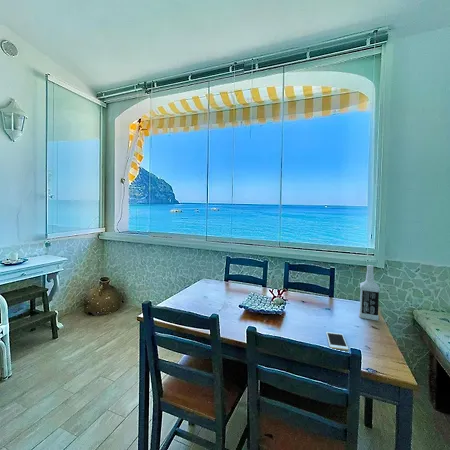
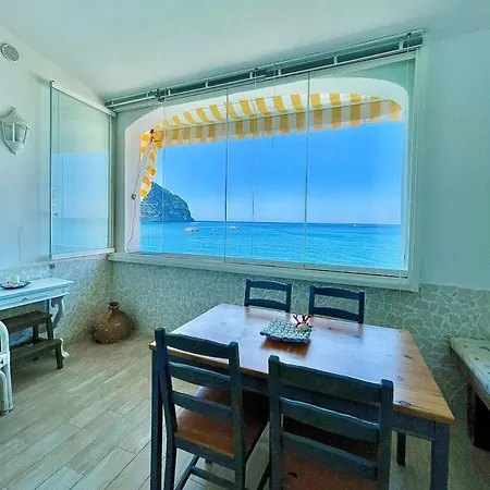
- cell phone [325,331,349,351]
- vodka [358,264,381,321]
